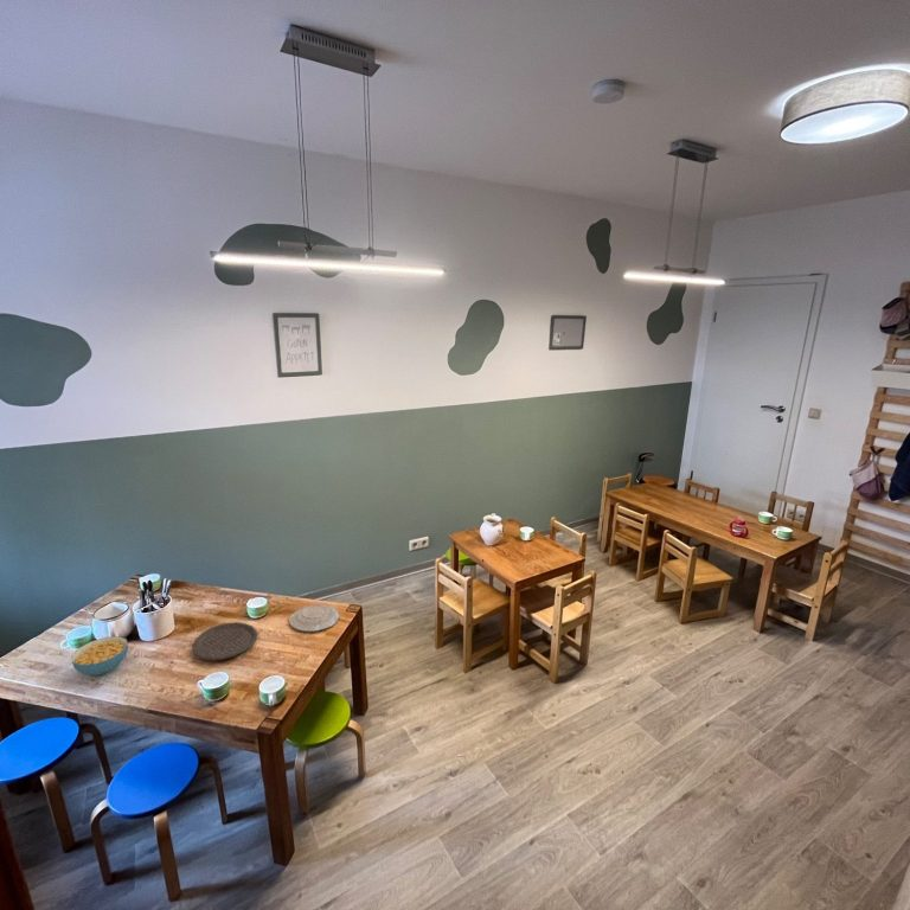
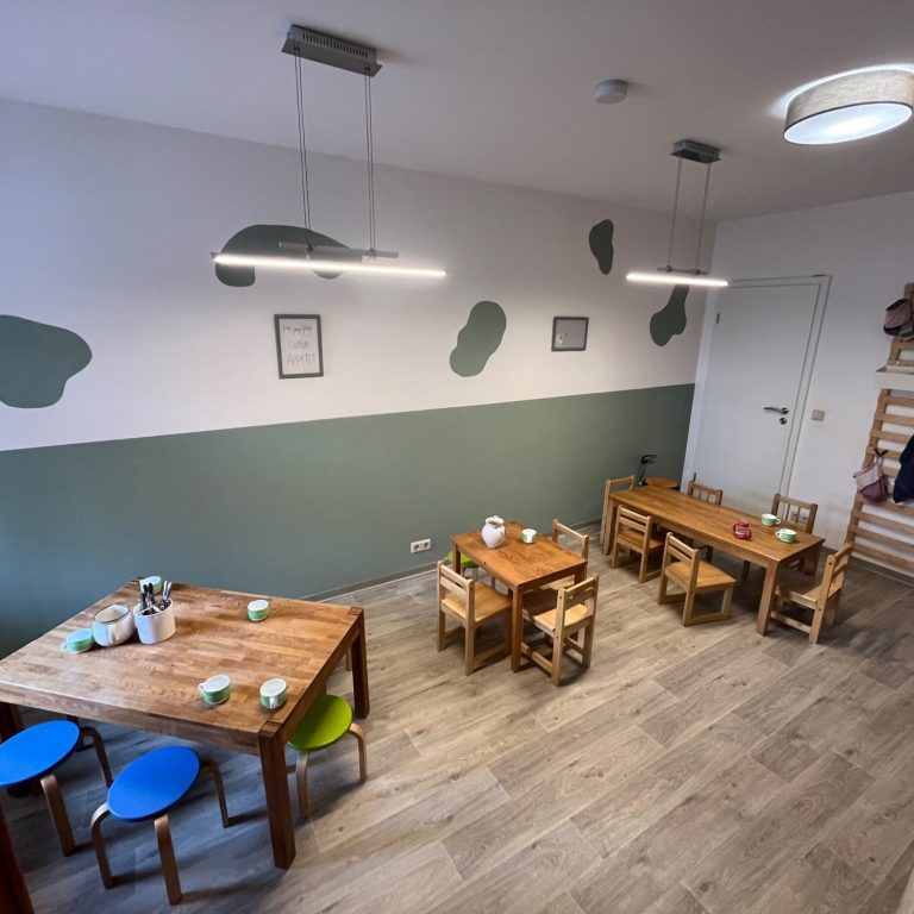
- plate [288,603,340,633]
- plate [191,621,258,661]
- cereal bowl [70,635,129,677]
